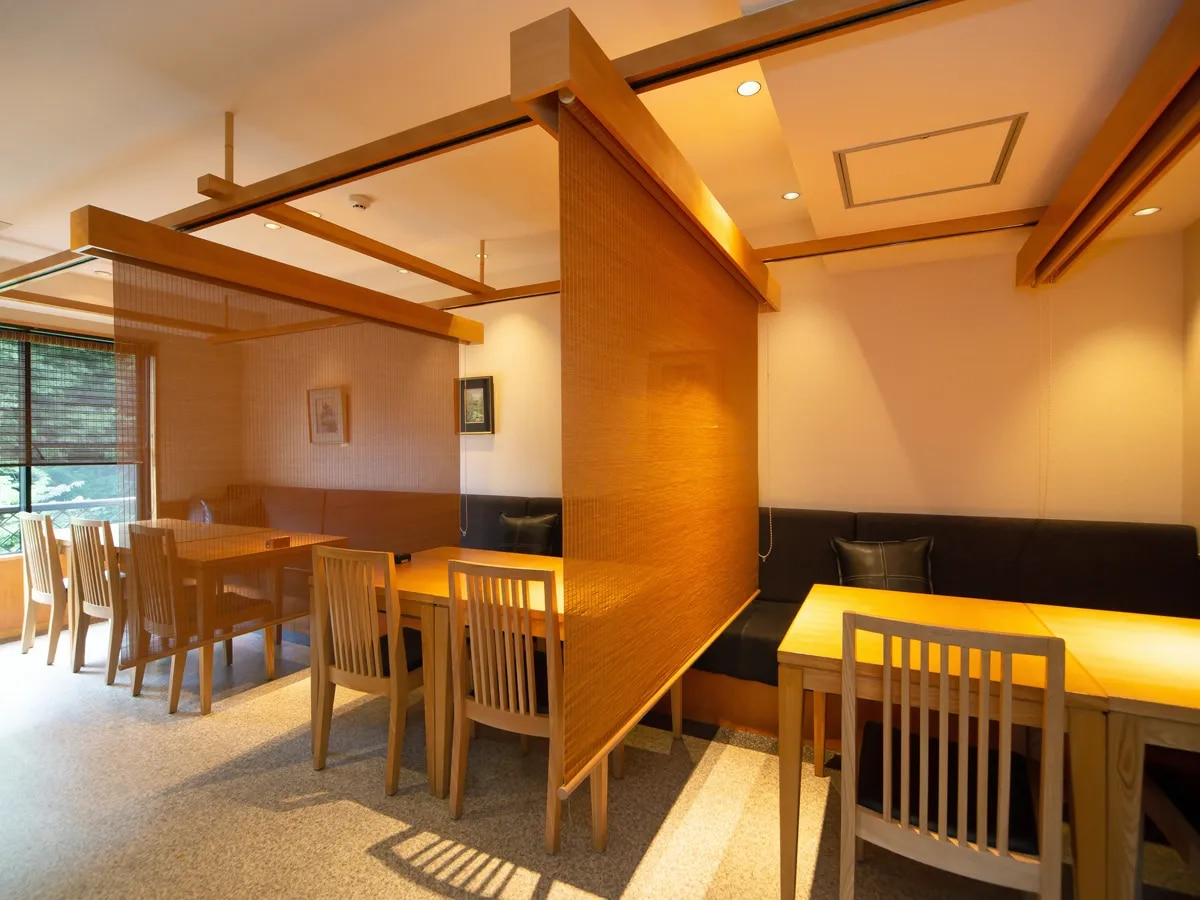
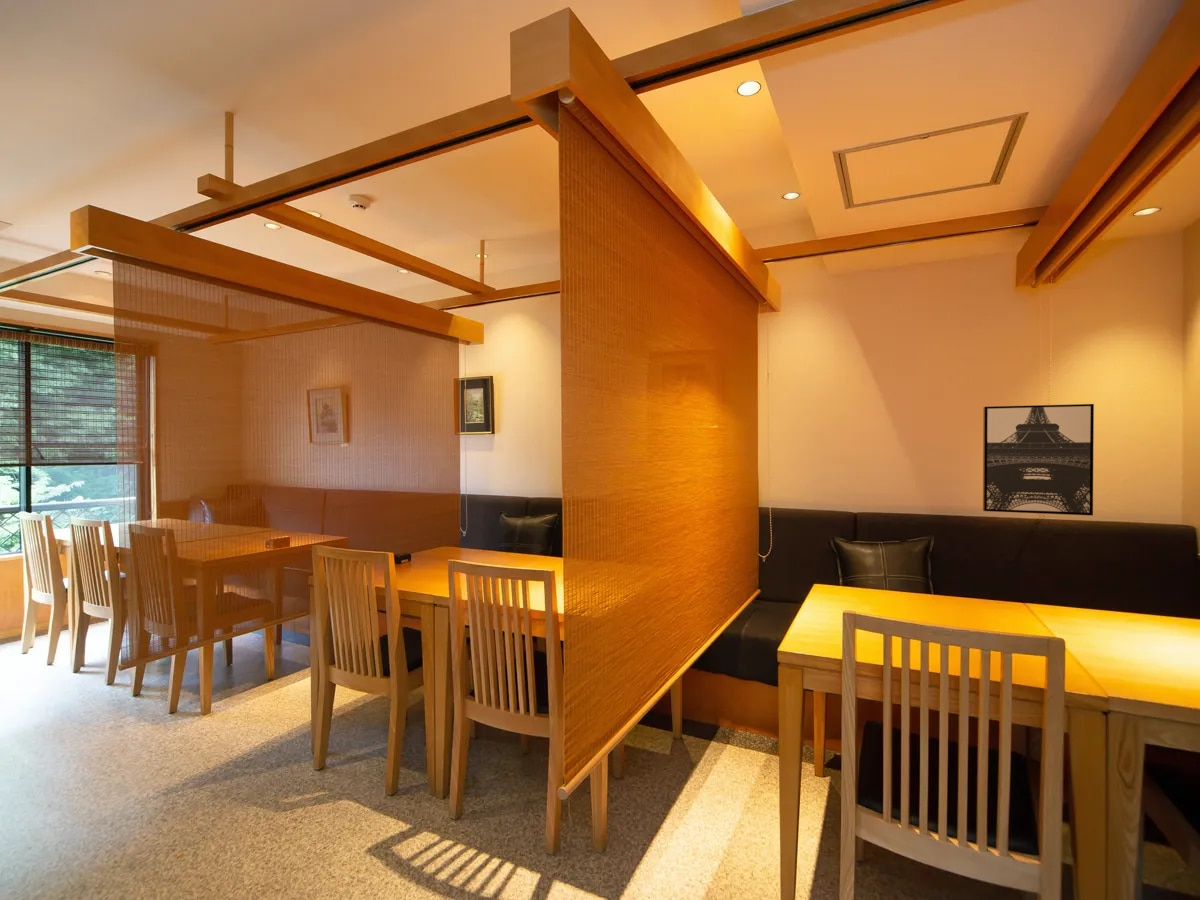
+ wall art [982,403,1095,517]
